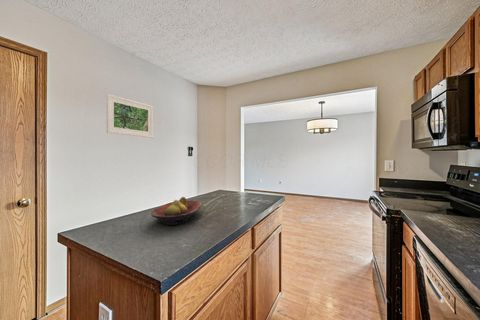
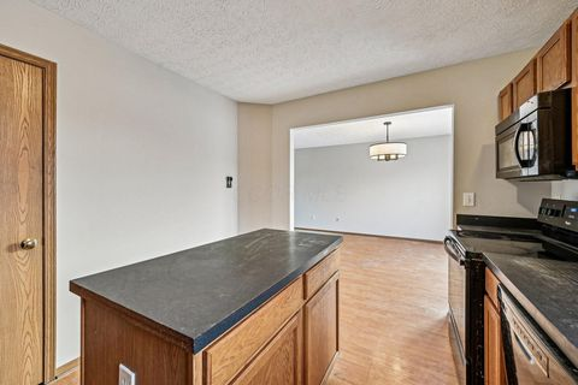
- fruit bowl [150,196,202,226]
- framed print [105,93,154,139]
